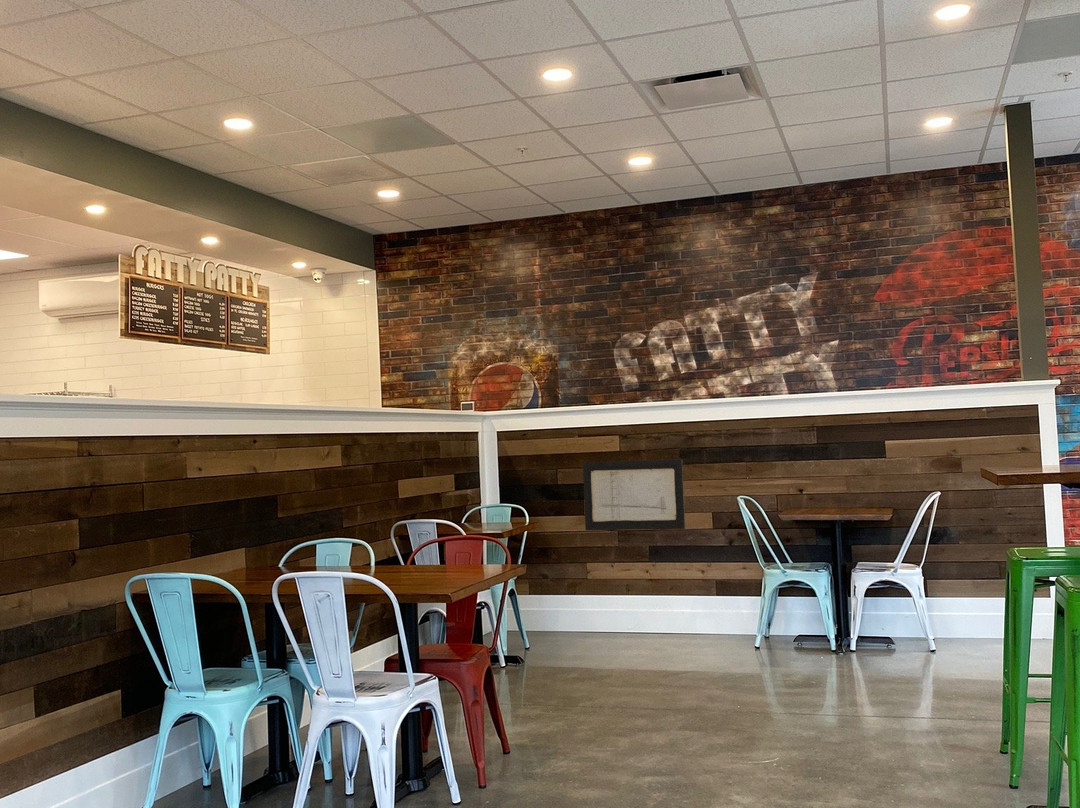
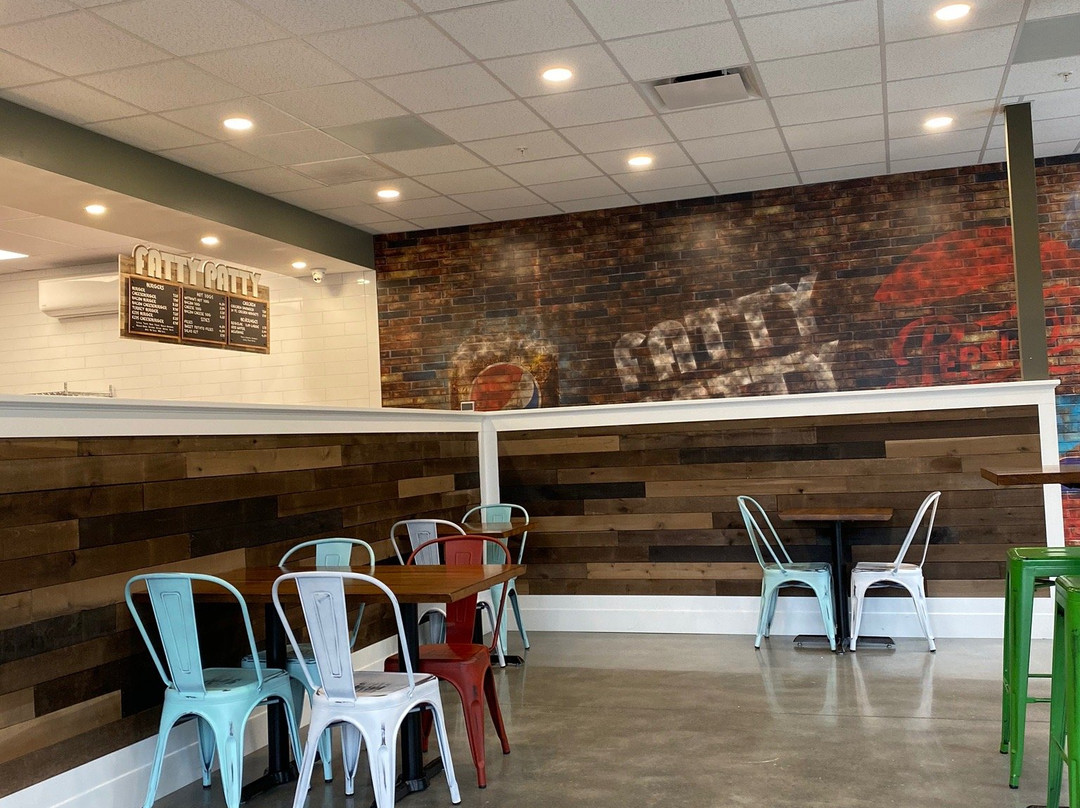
- wall art [582,458,686,531]
